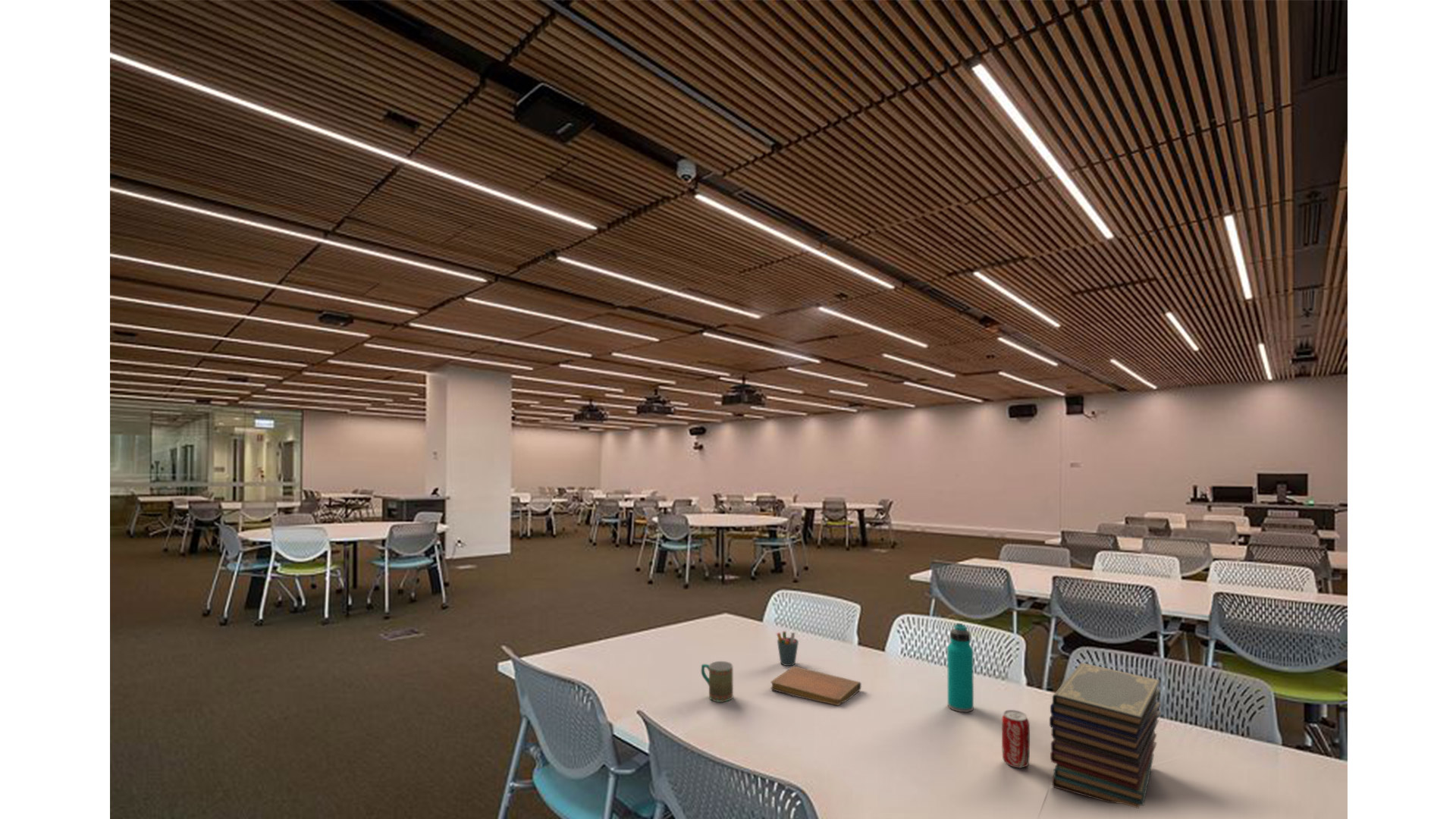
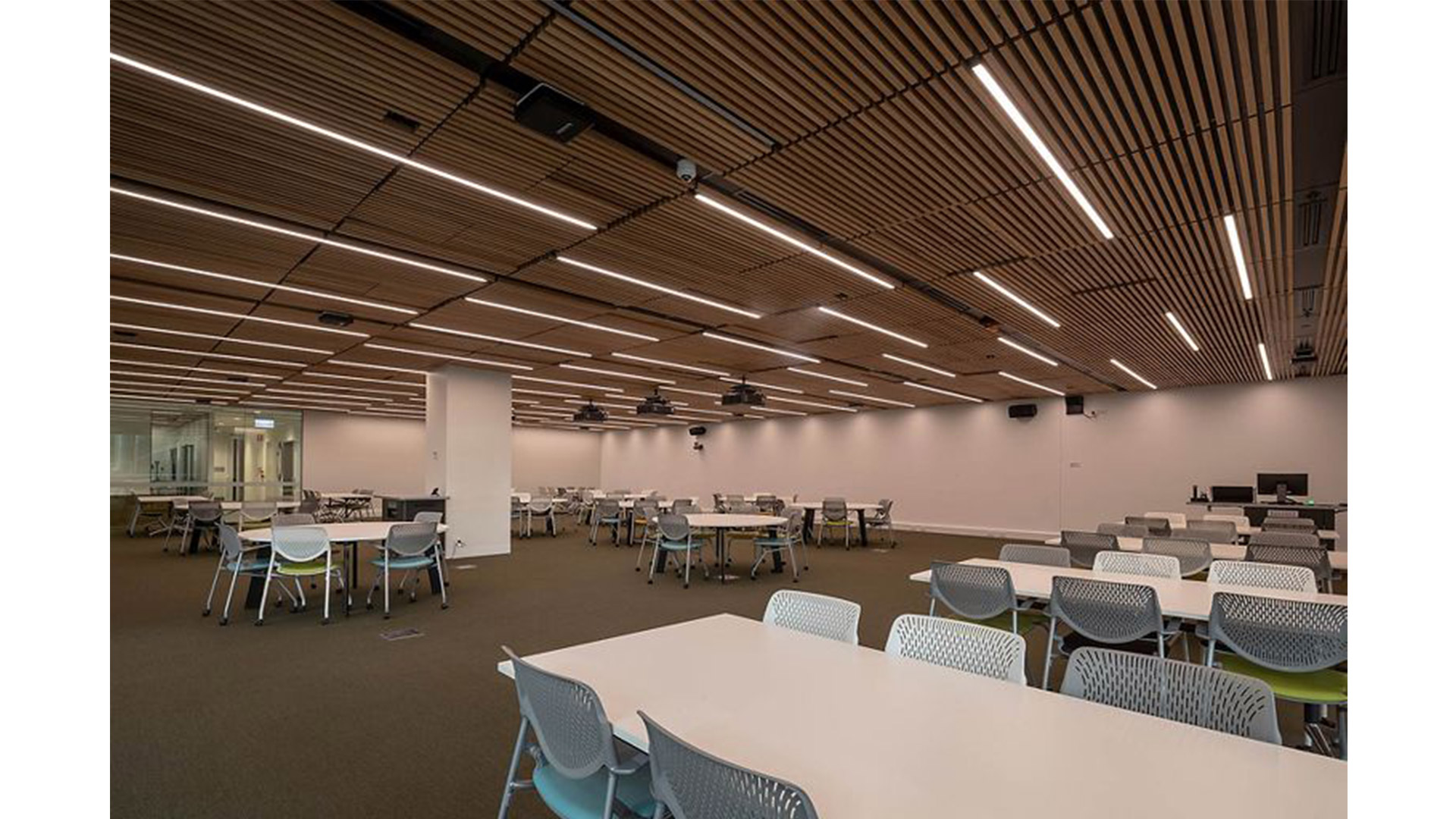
- pen holder [776,630,799,667]
- mug [701,661,734,703]
- book stack [1049,662,1162,809]
- beverage can [1001,709,1031,769]
- notebook [770,666,861,706]
- water bottle [946,623,974,713]
